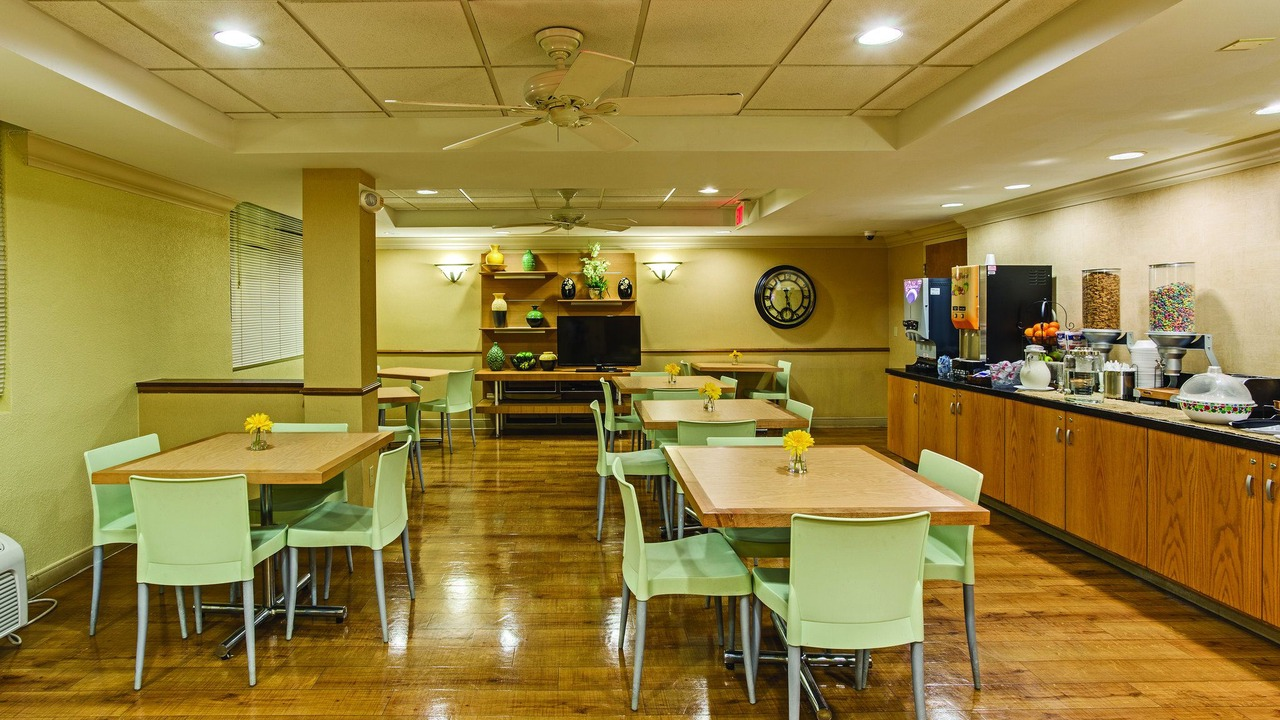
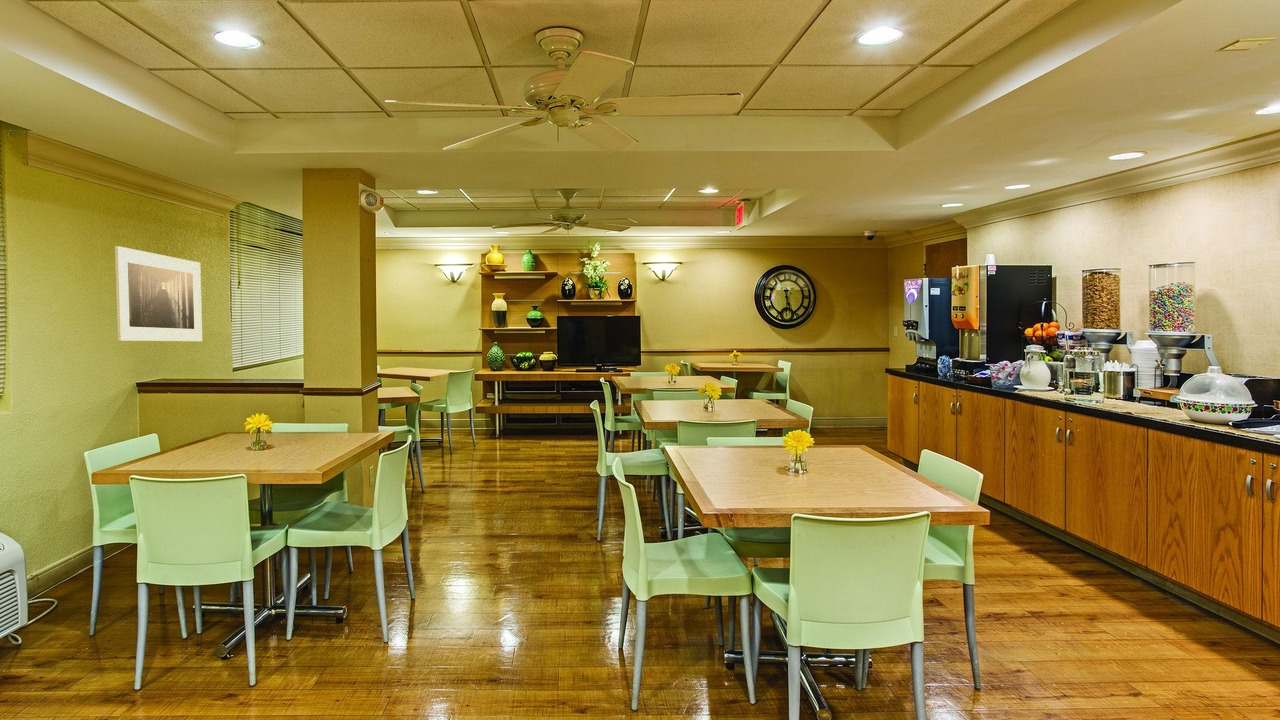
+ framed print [114,245,203,342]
